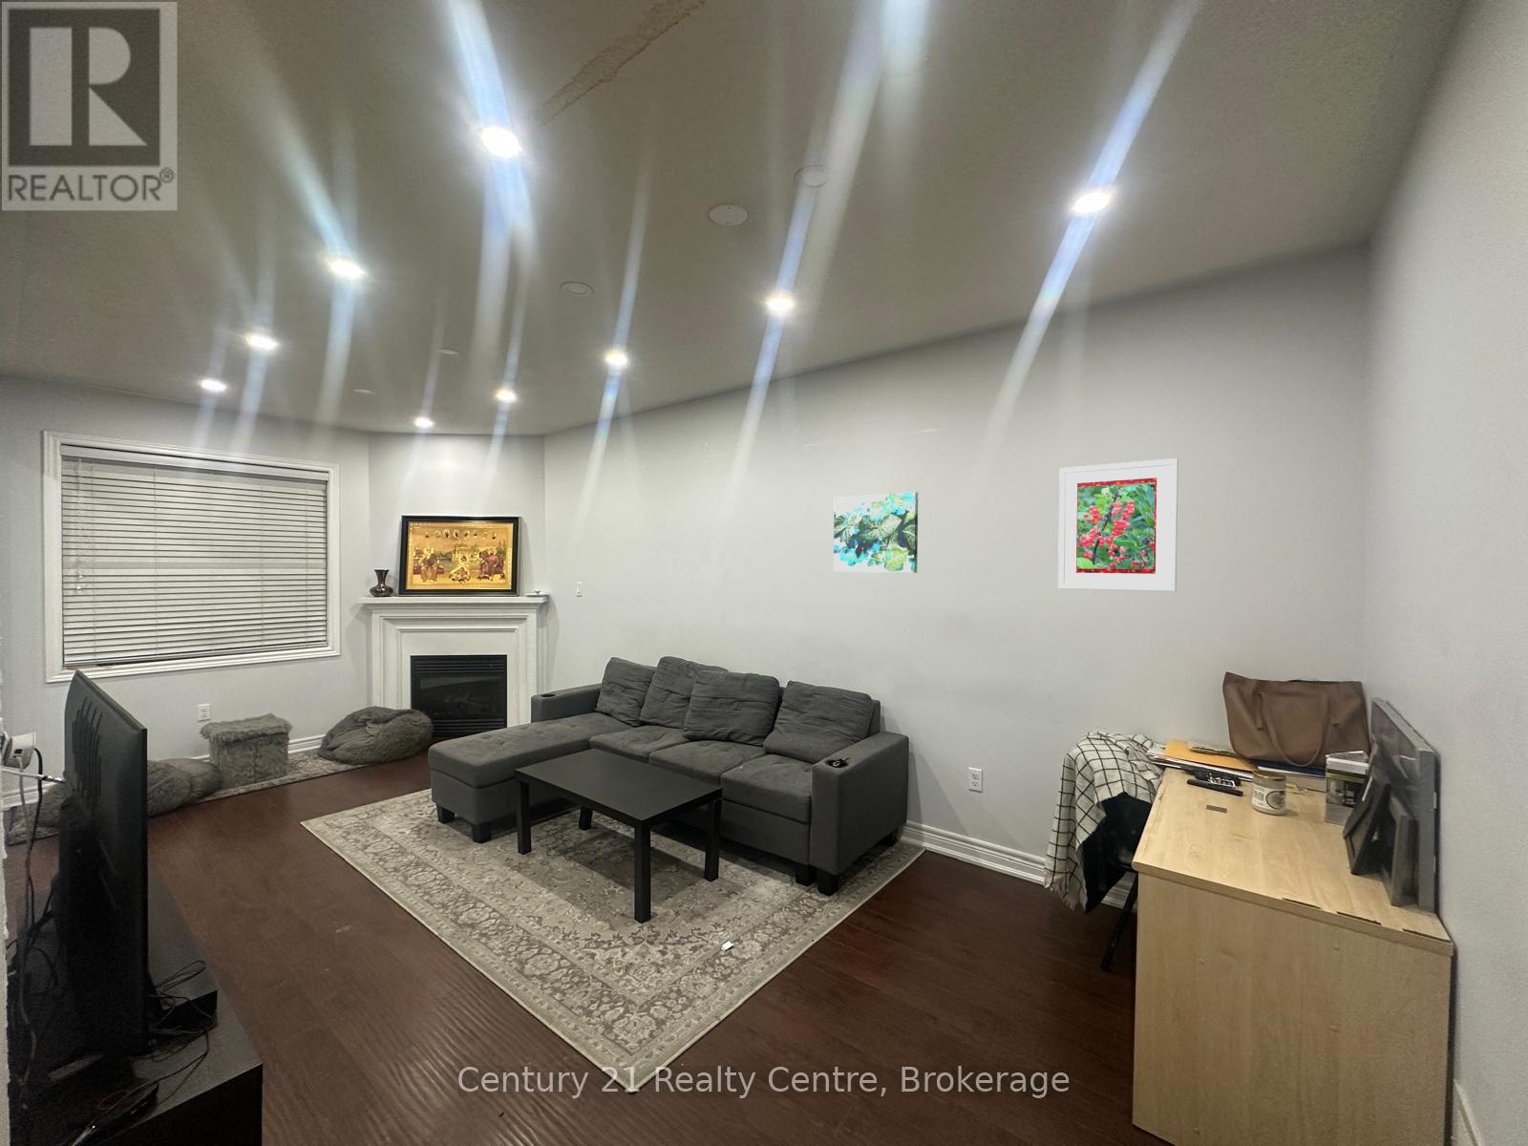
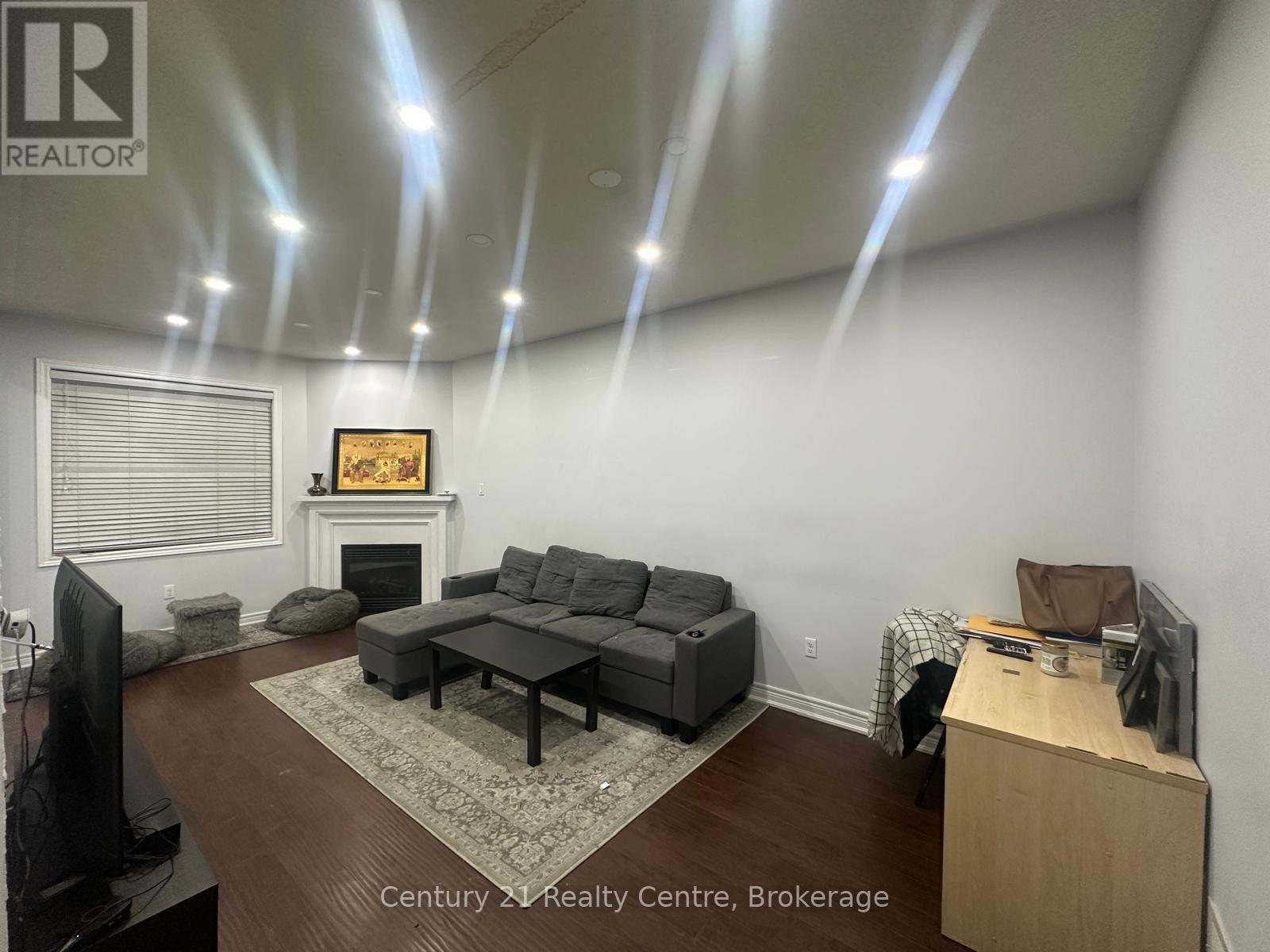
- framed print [1058,457,1179,592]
- wall art [833,491,919,574]
